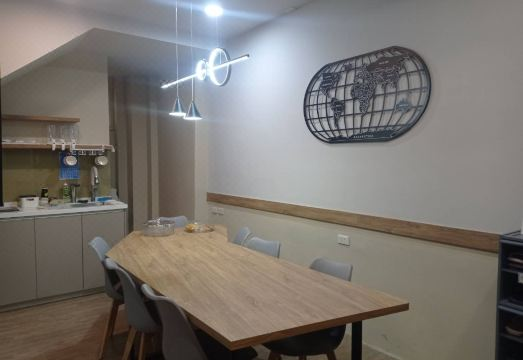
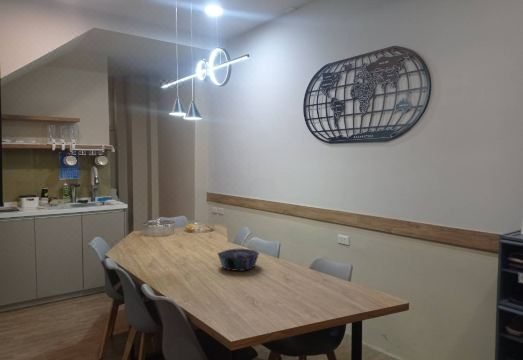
+ decorative bowl [217,248,260,272]
